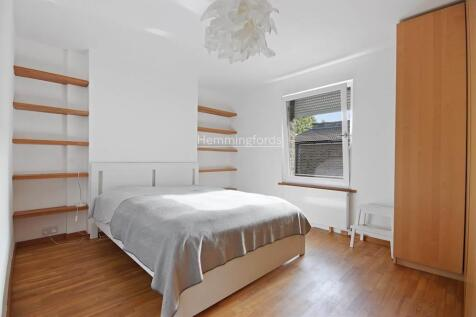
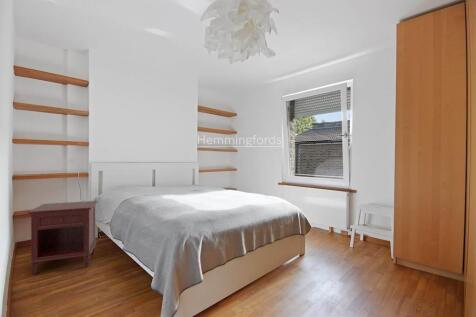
+ nightstand [27,200,98,276]
